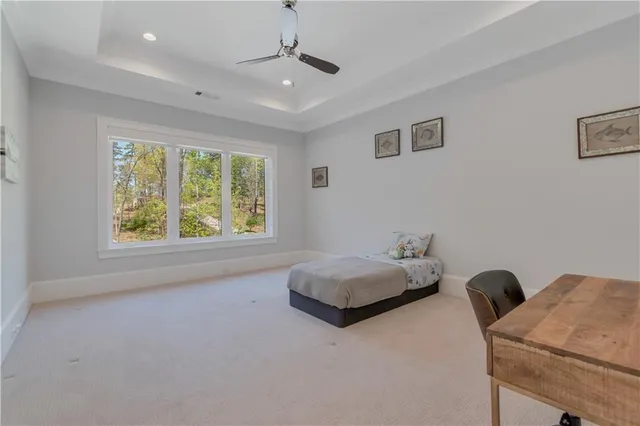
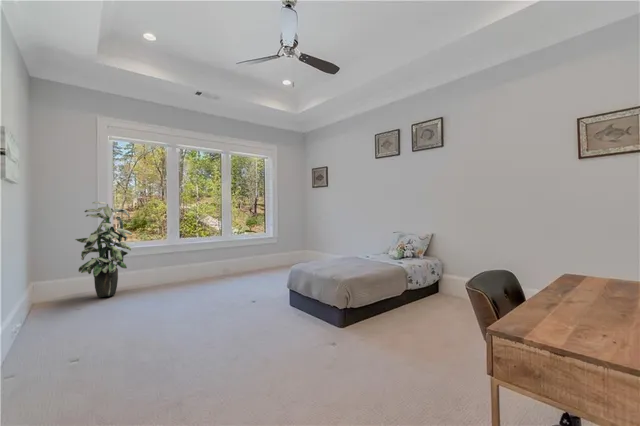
+ indoor plant [74,200,133,298]
